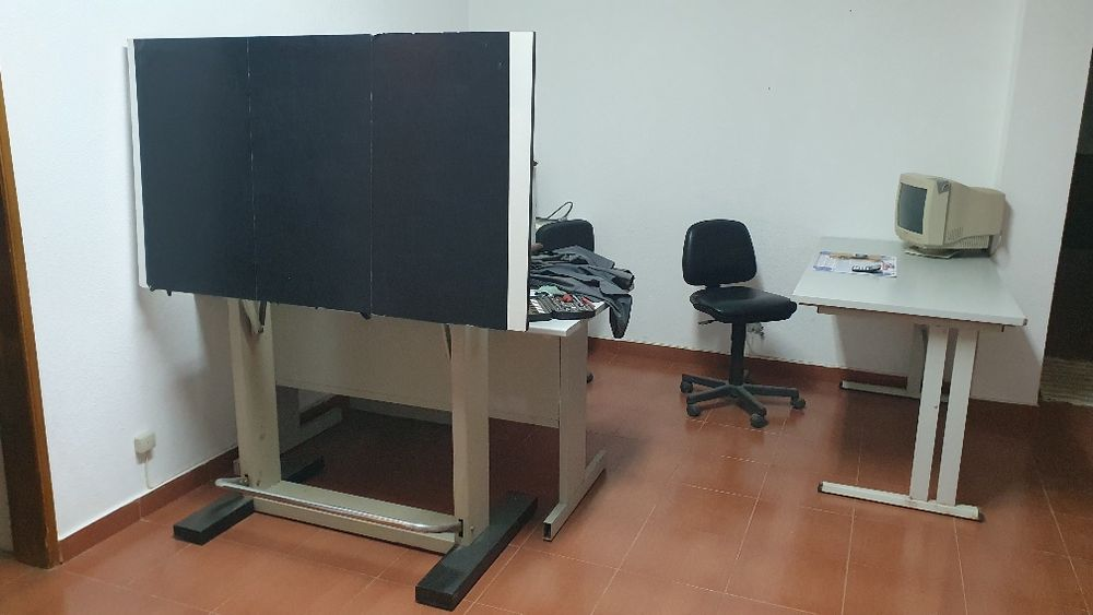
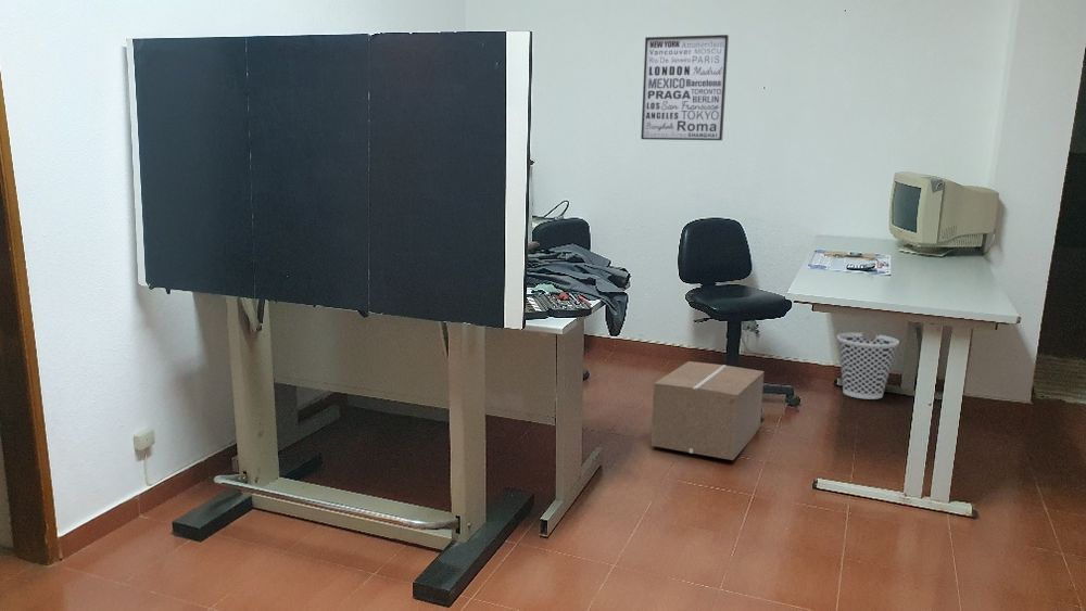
+ cardboard box [649,360,765,461]
+ wastebasket [836,332,900,400]
+ wall art [640,34,730,141]
